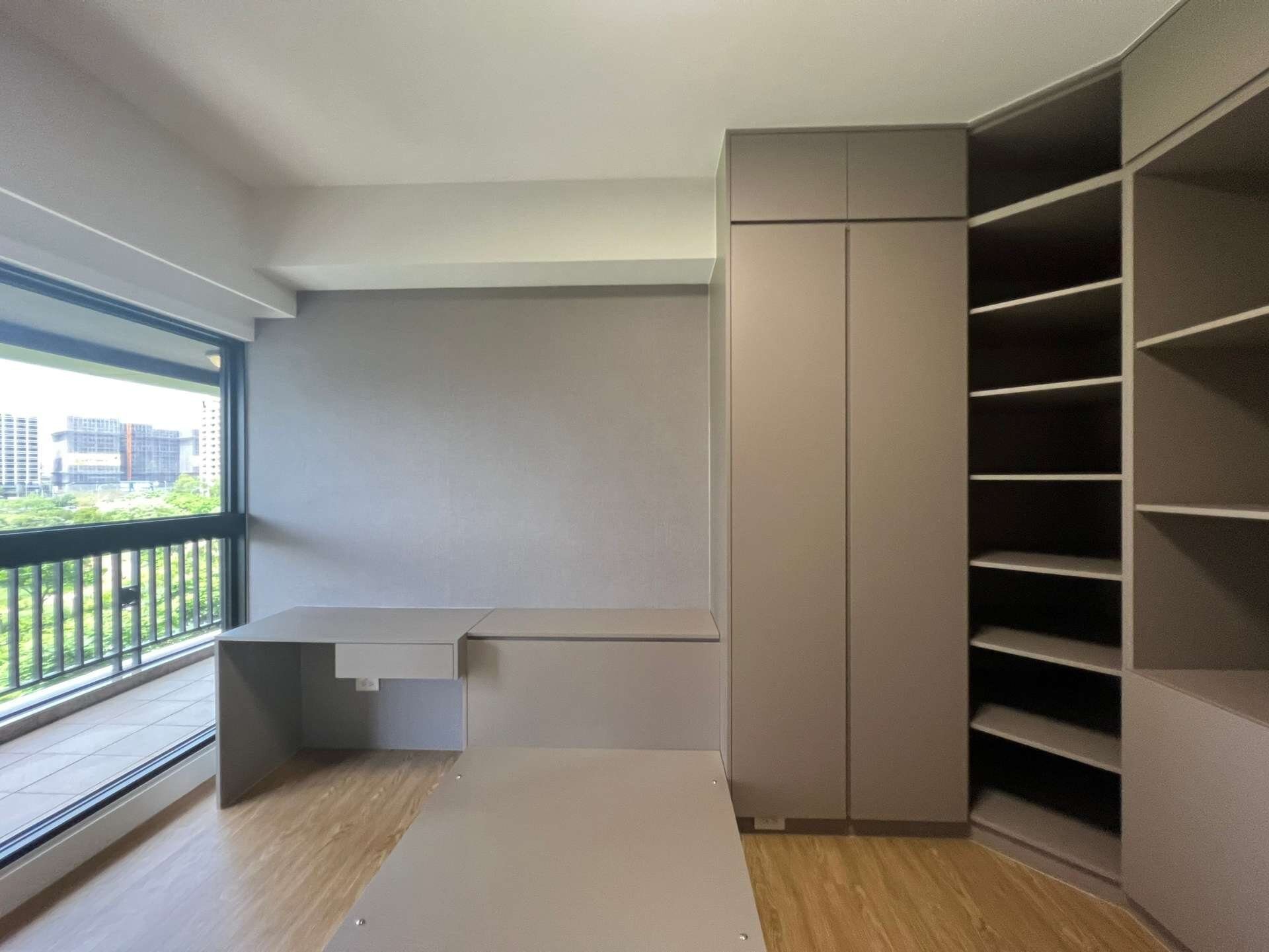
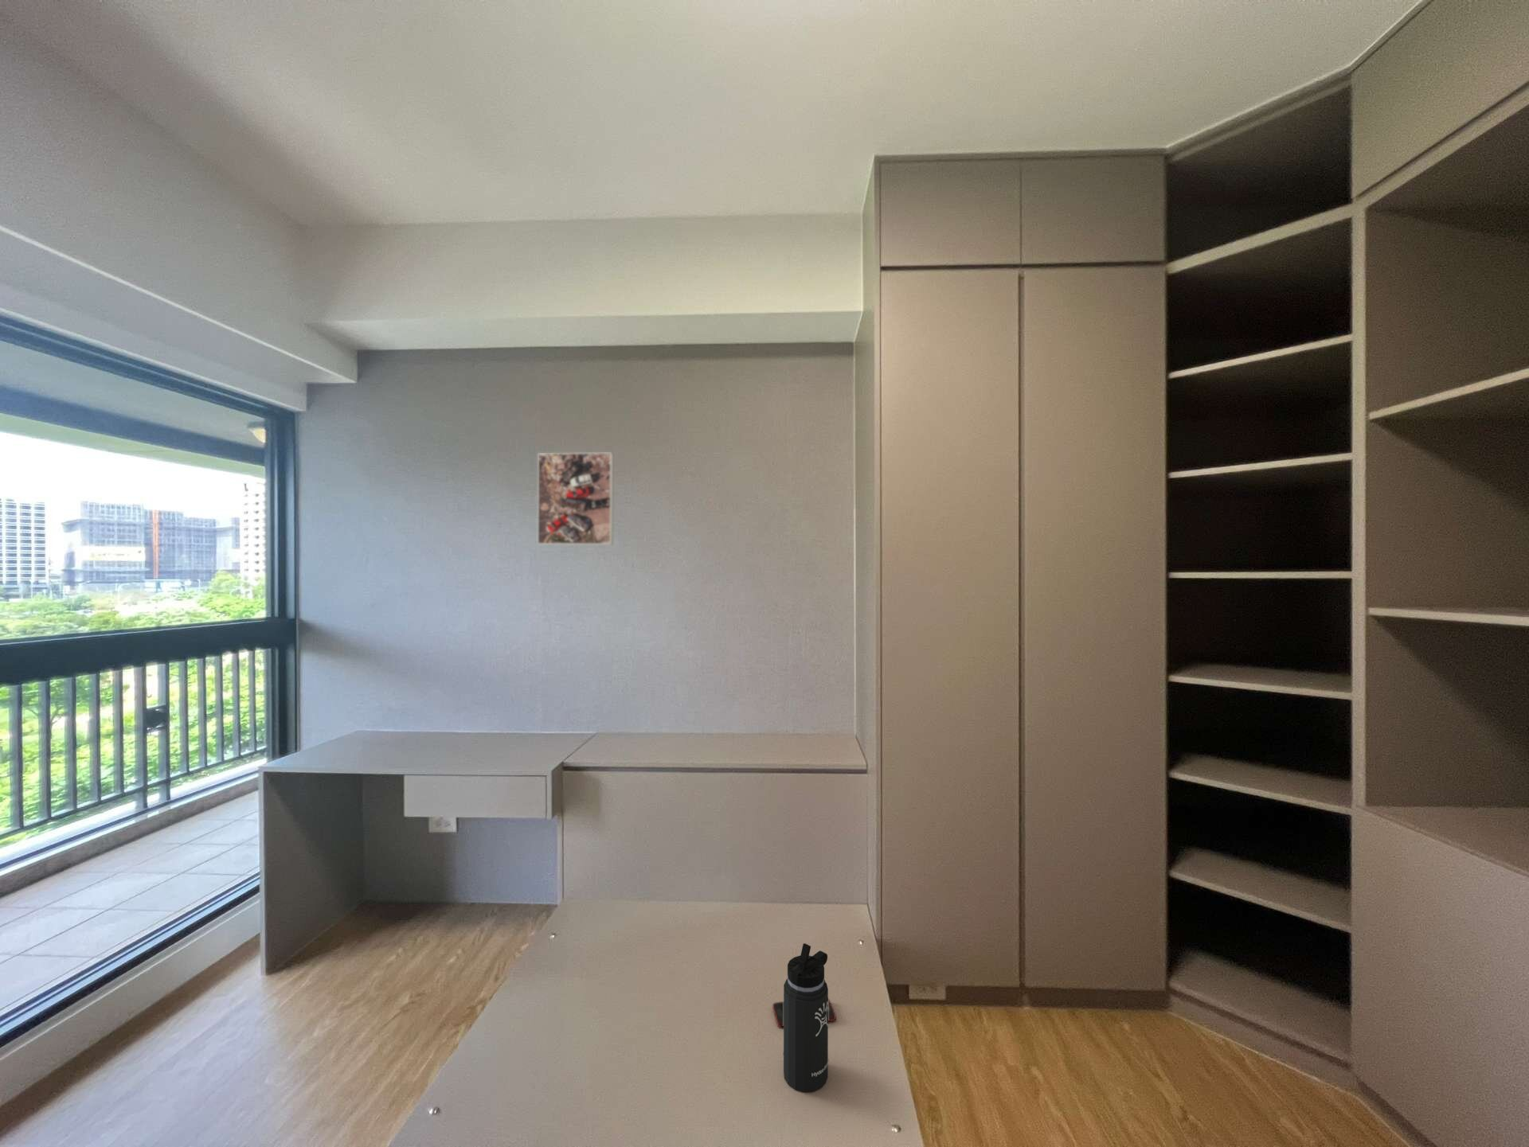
+ thermos bottle [782,942,829,1093]
+ cell phone [771,998,837,1028]
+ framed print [536,452,614,546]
